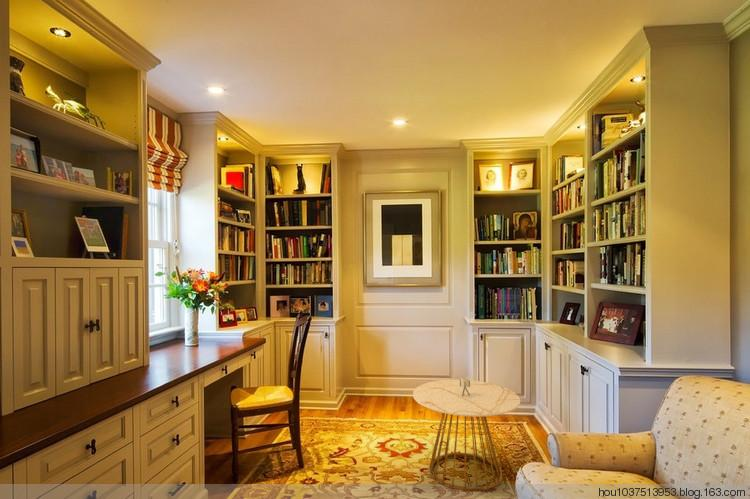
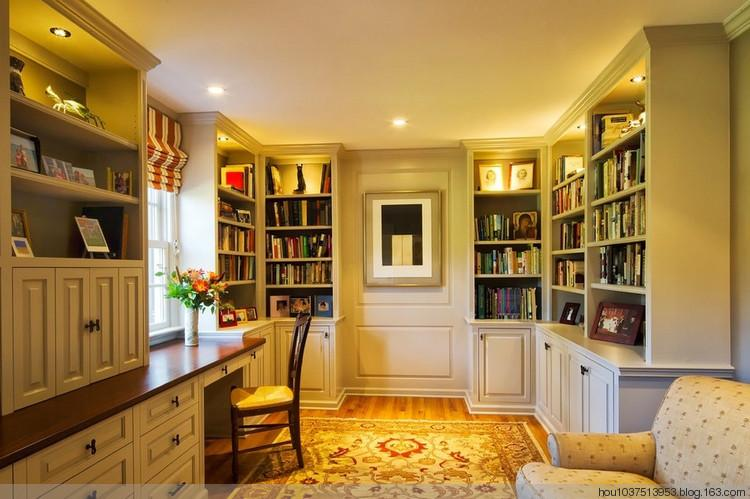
- side table [412,376,521,492]
